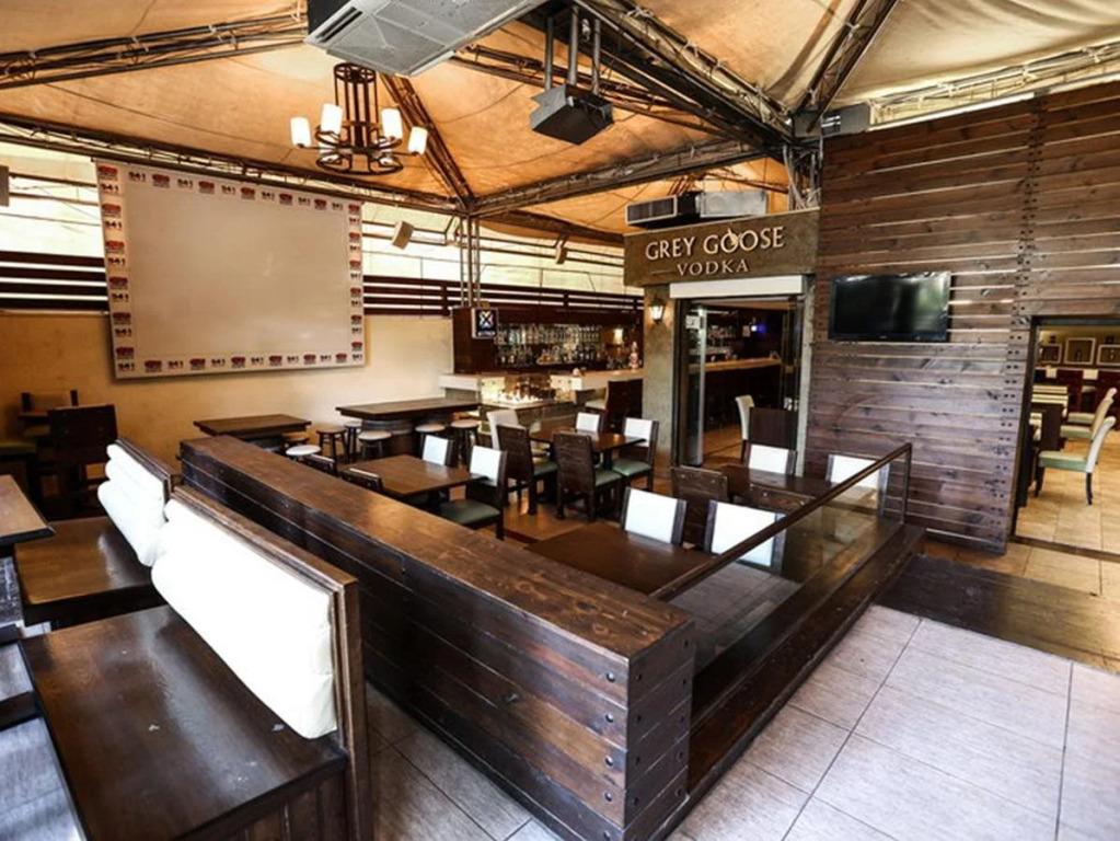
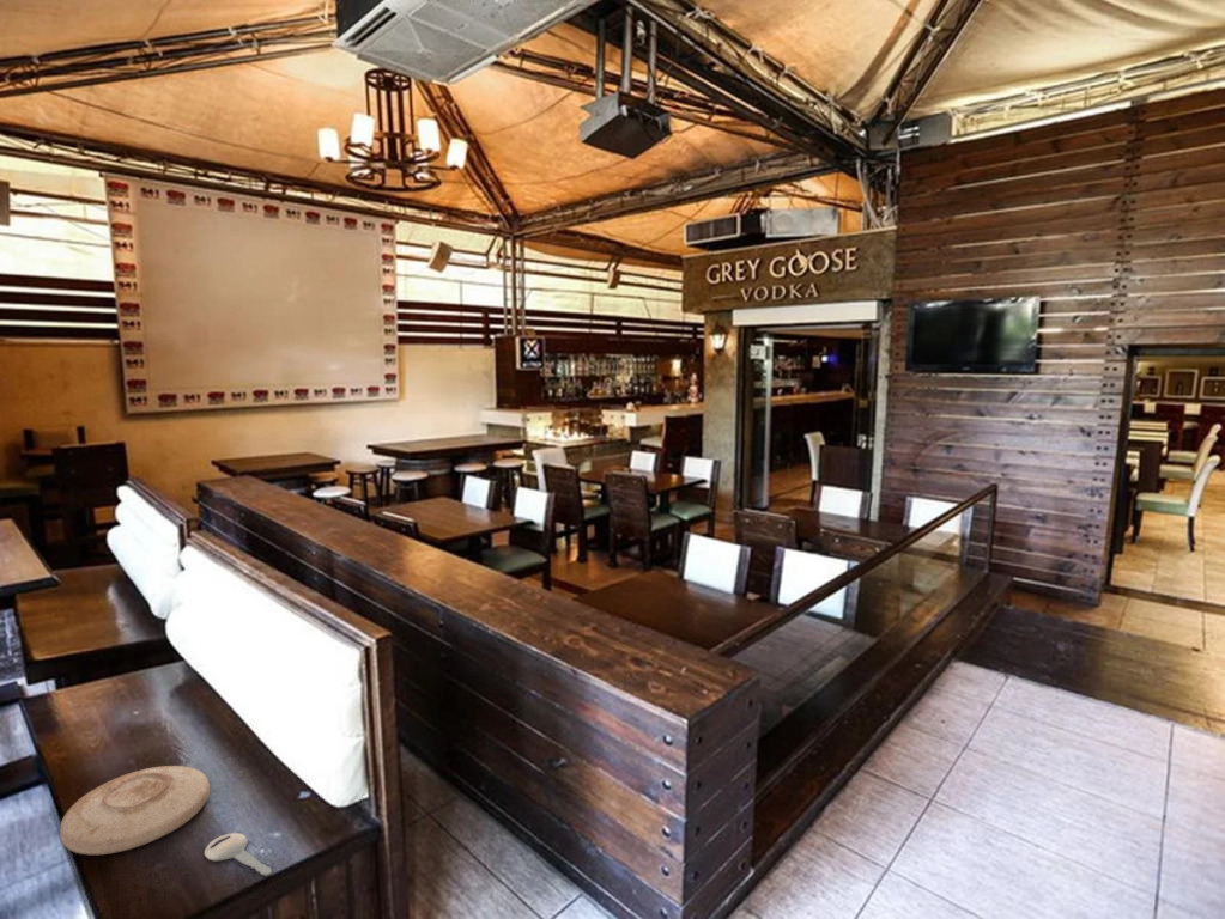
+ plate [59,765,211,856]
+ key [204,832,273,877]
